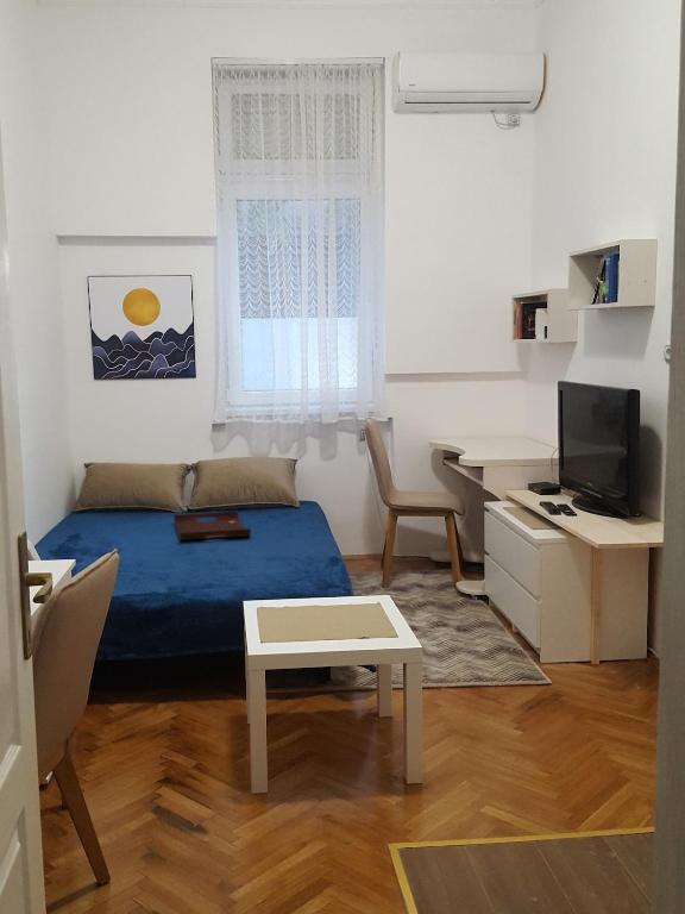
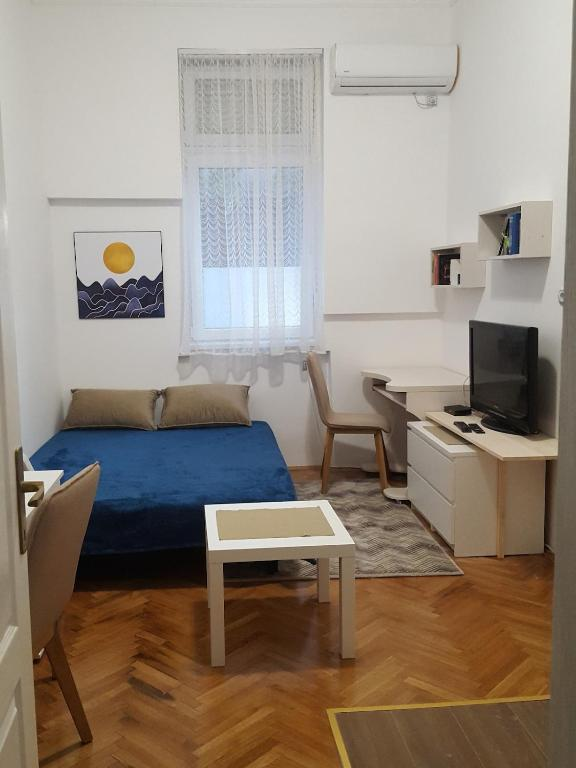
- serving tray [172,509,252,541]
